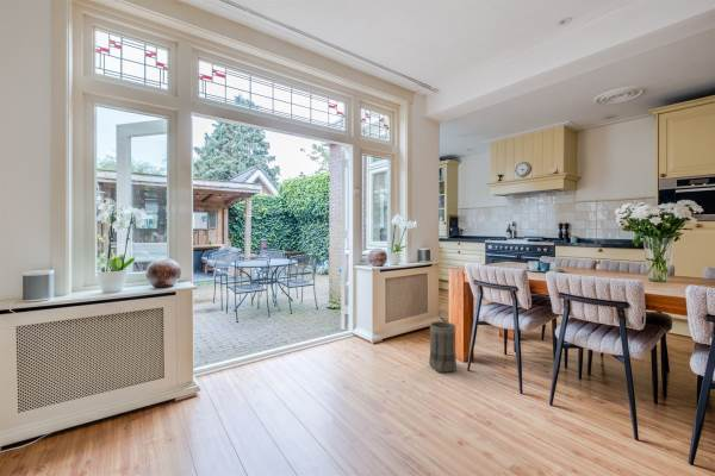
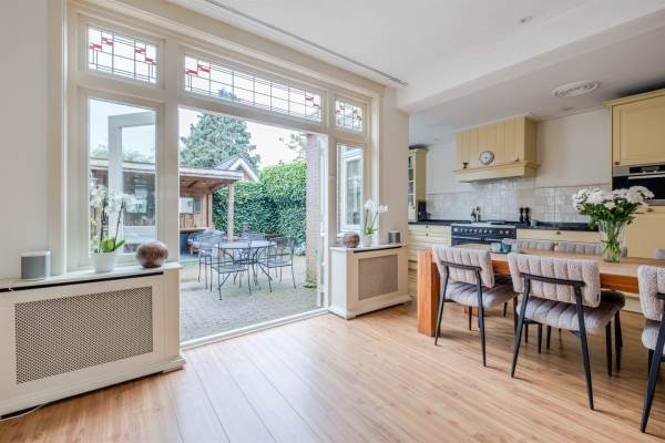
- basket [428,320,458,374]
